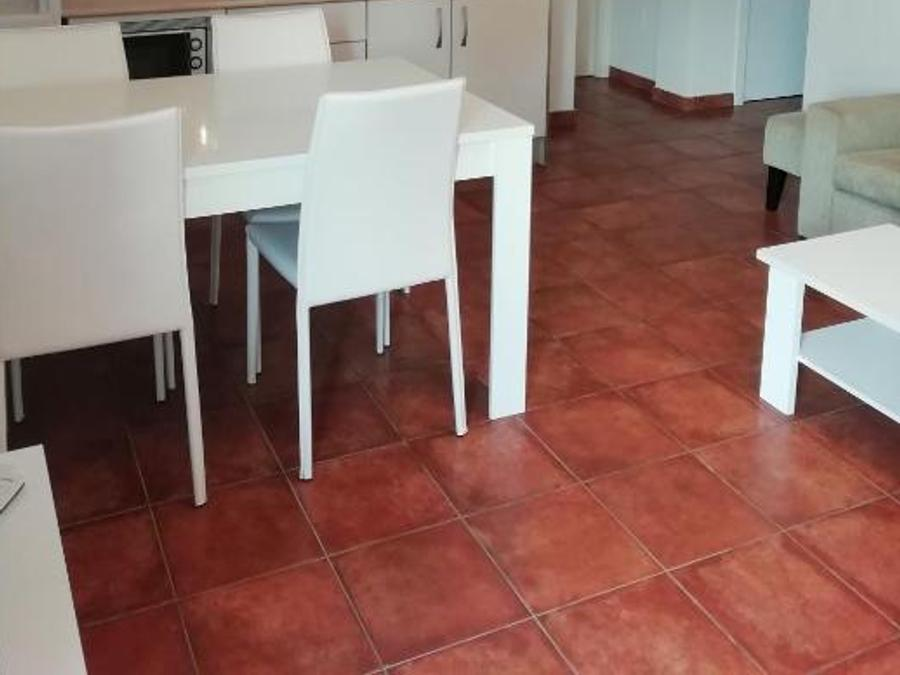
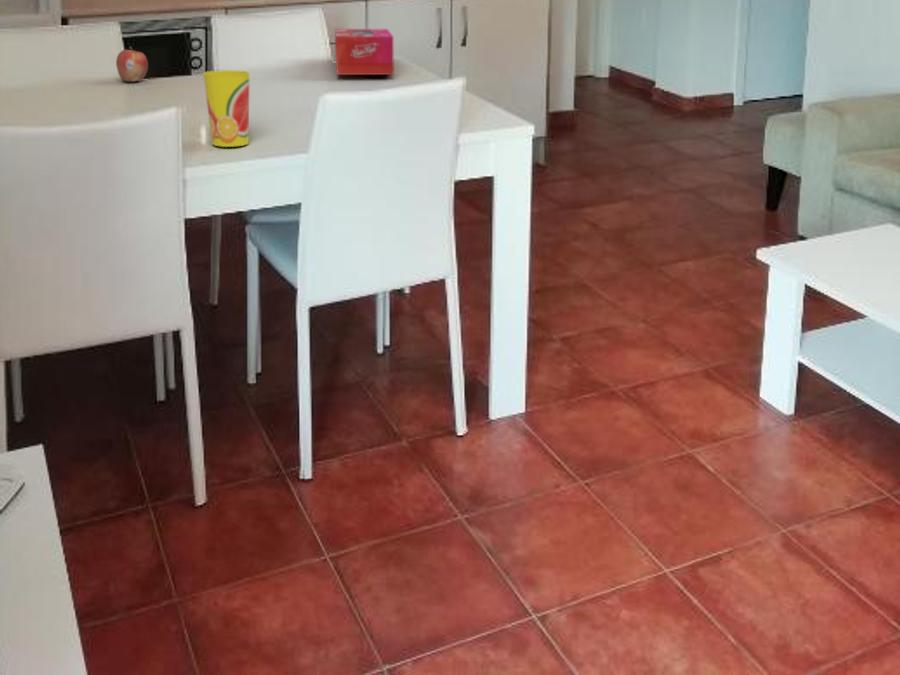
+ cup [202,69,251,148]
+ tissue box [334,28,395,76]
+ fruit [115,46,149,82]
